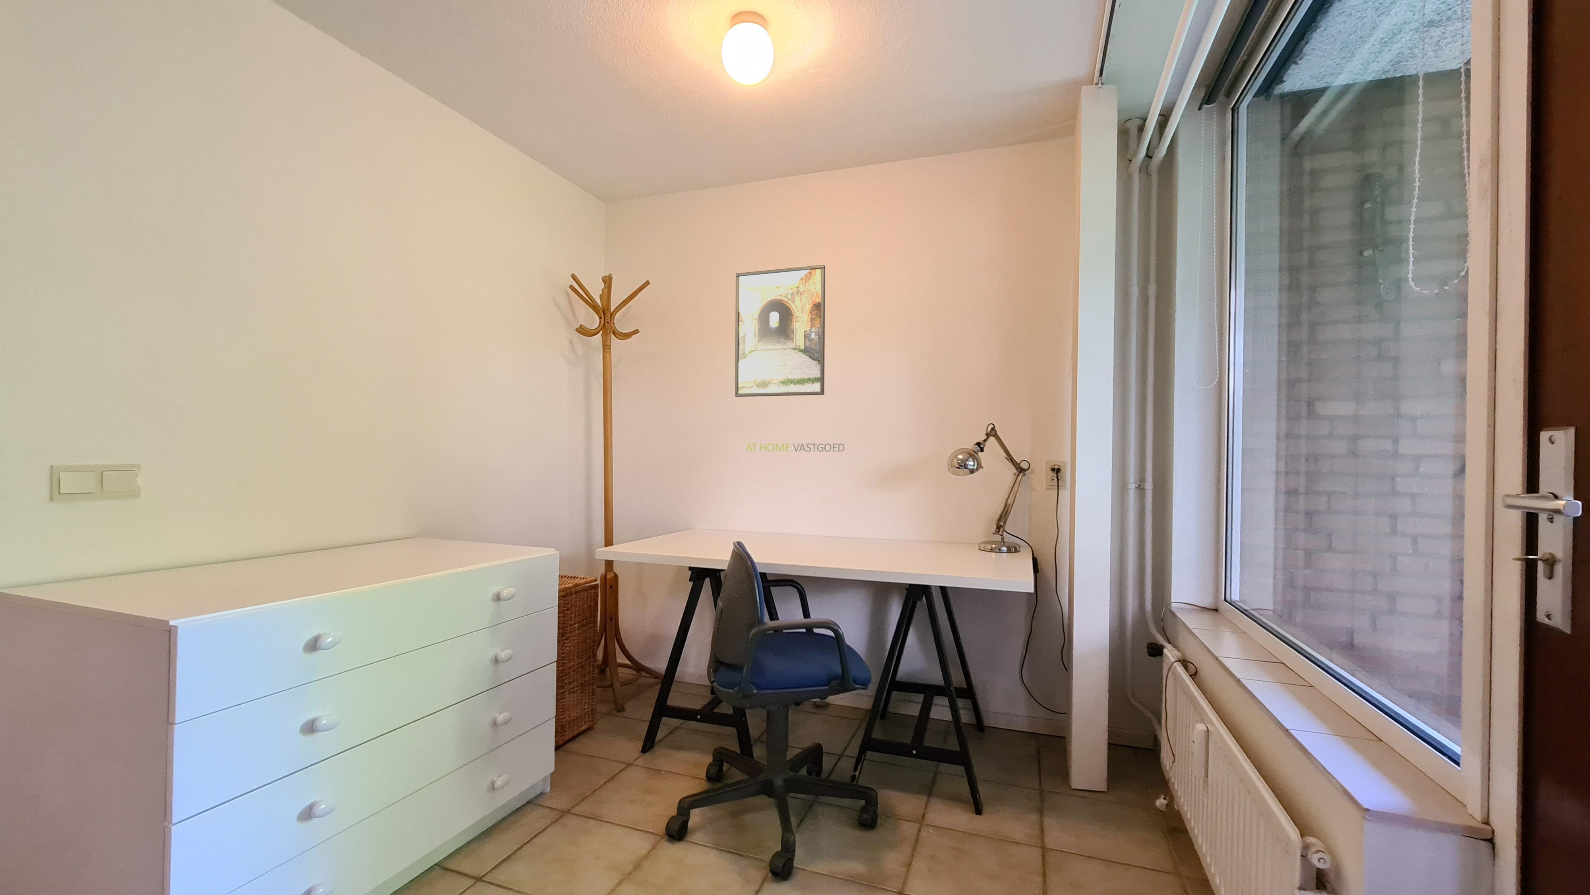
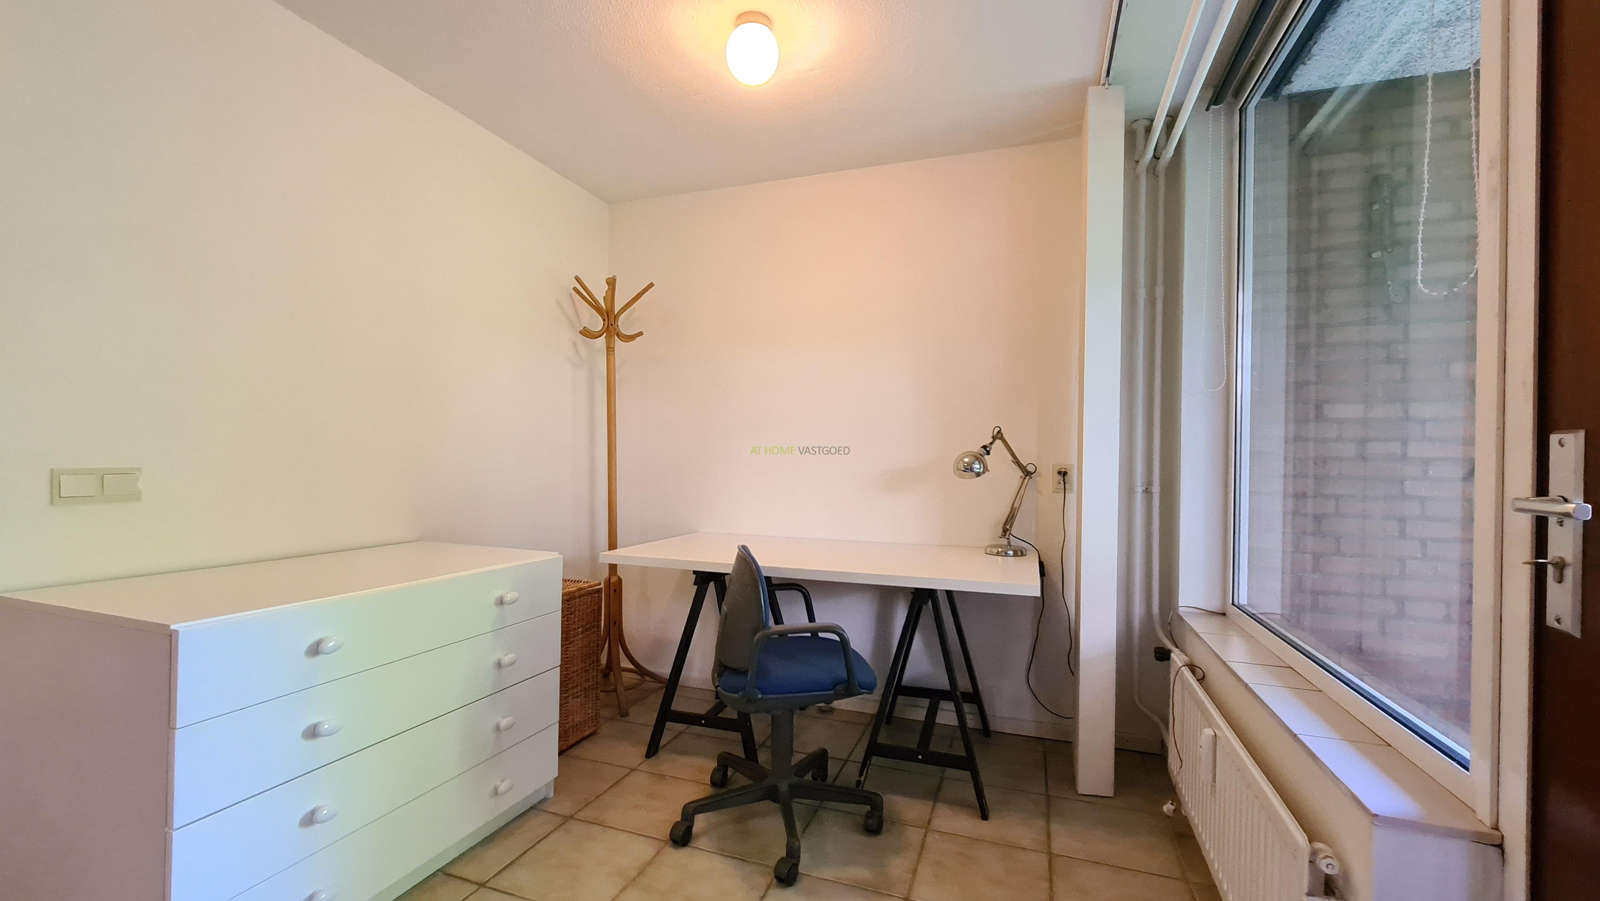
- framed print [735,265,826,397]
